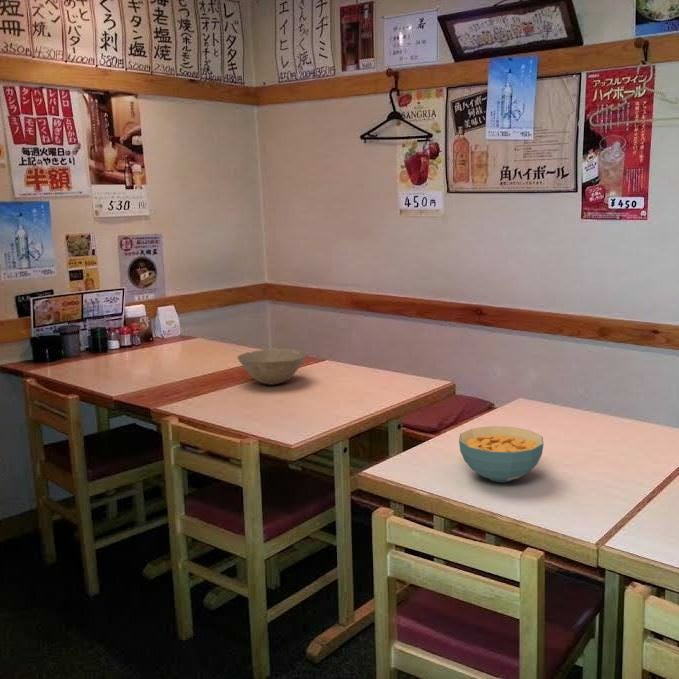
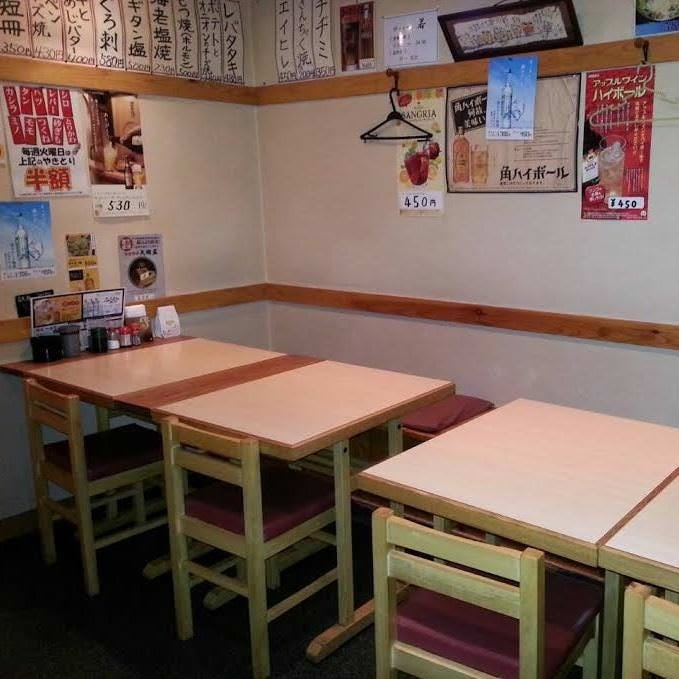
- cereal bowl [458,425,545,483]
- bowl [236,348,308,386]
